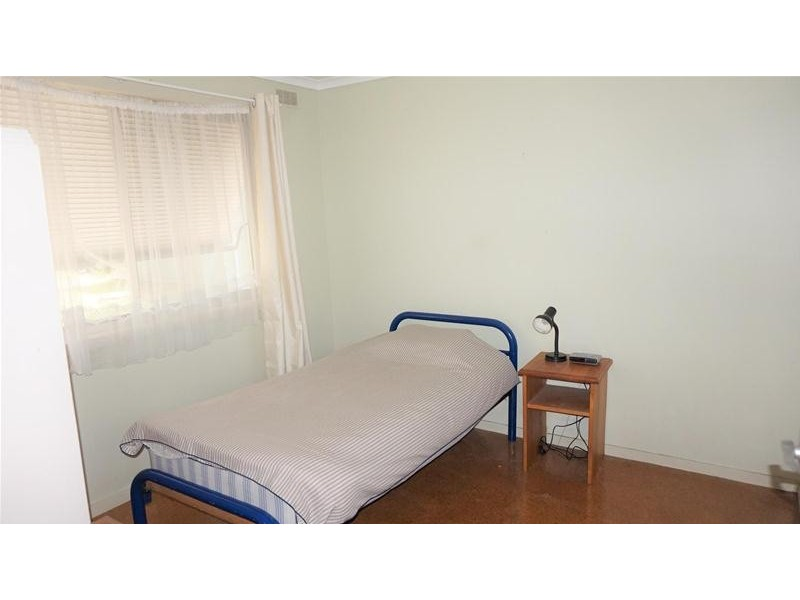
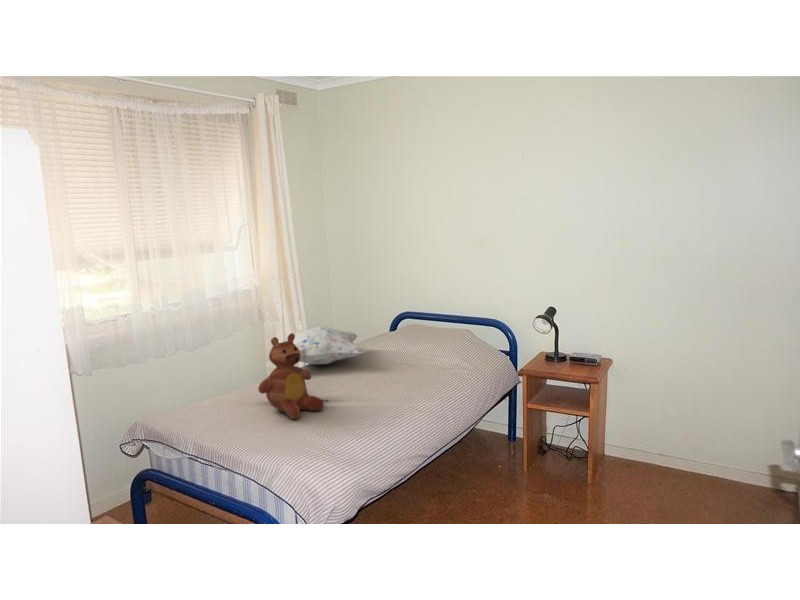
+ decorative pillow [283,326,365,366]
+ teddy bear [257,332,325,420]
